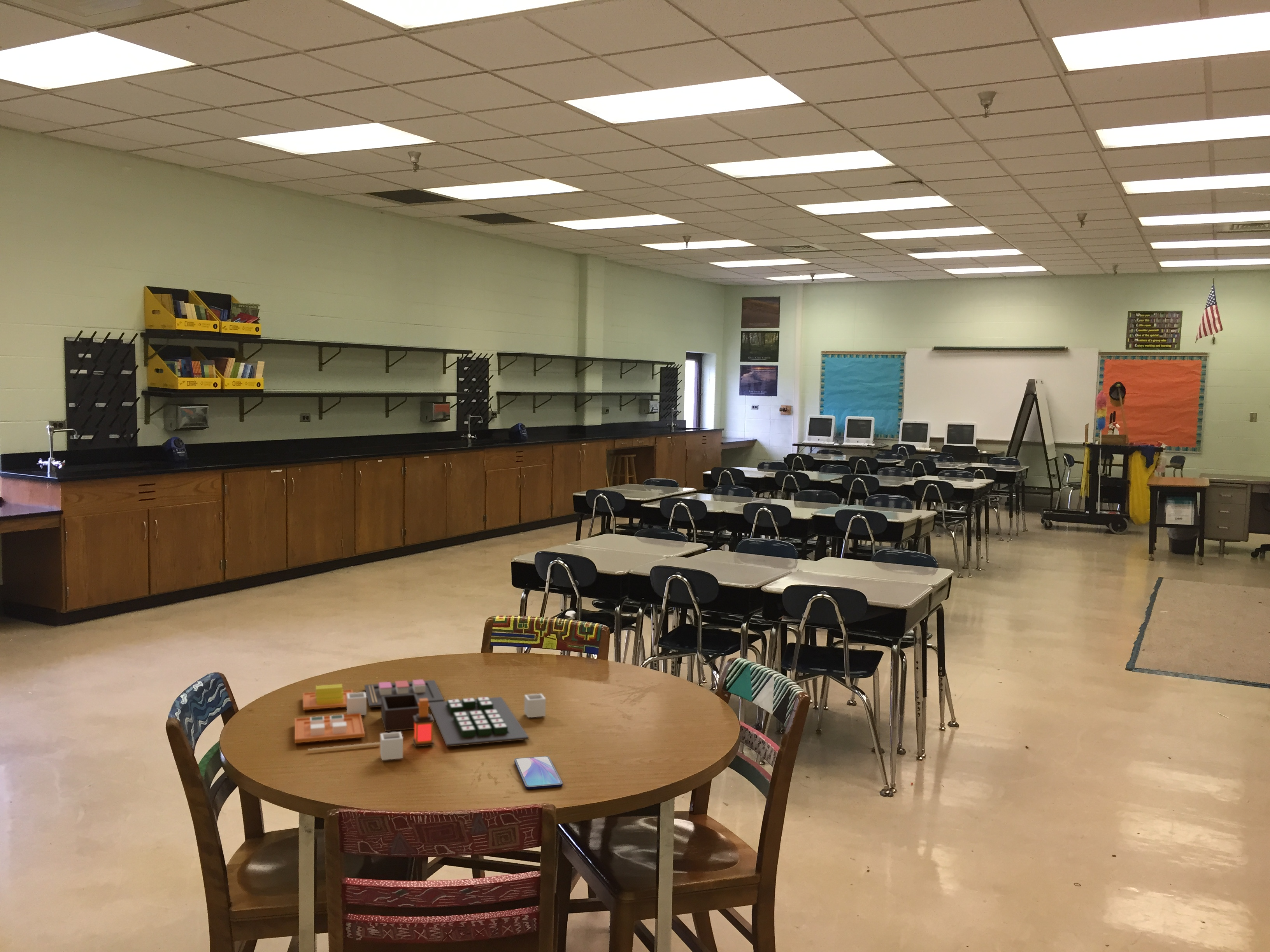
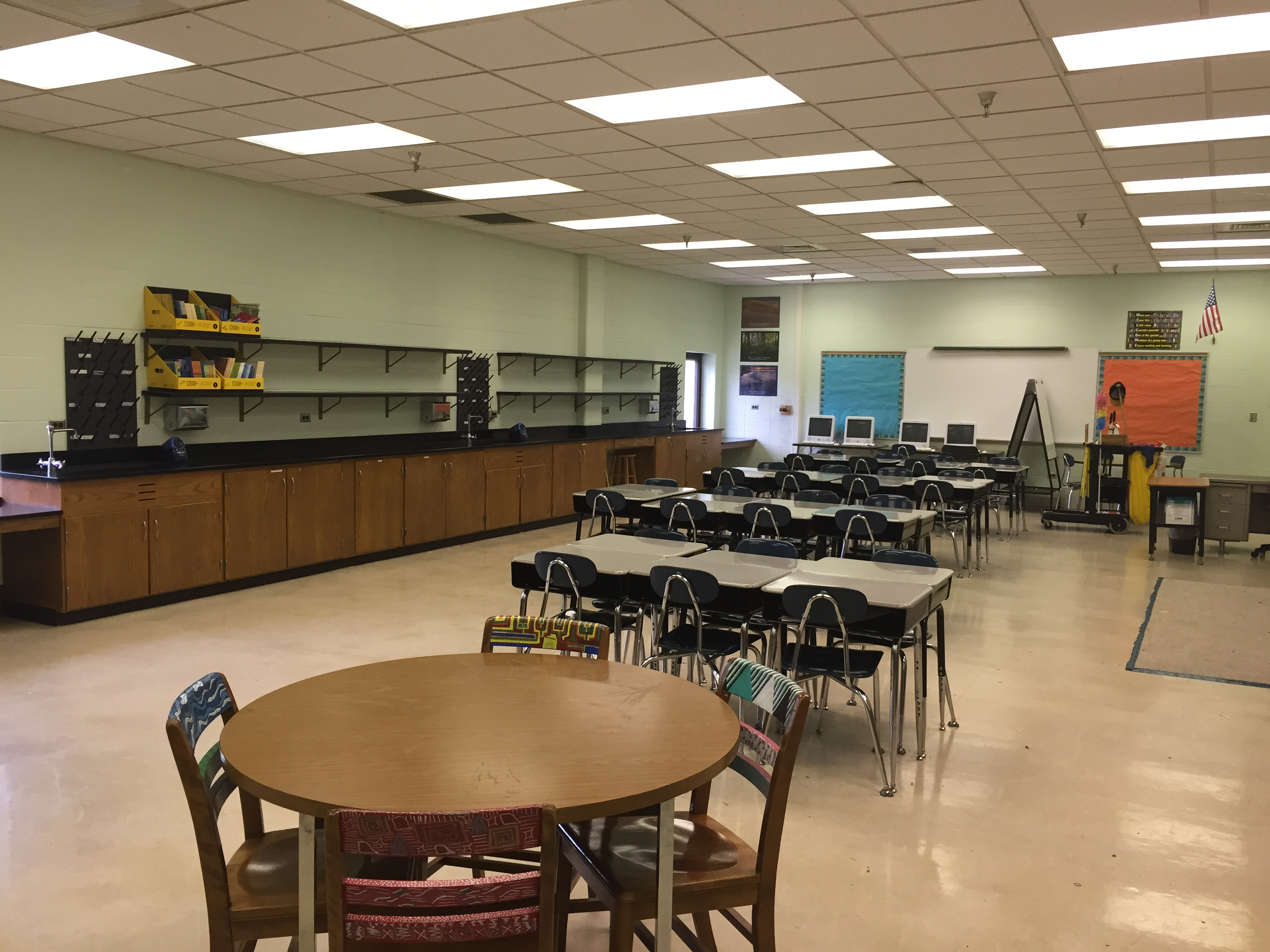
- smartphone [514,756,563,789]
- toy food set [294,679,546,761]
